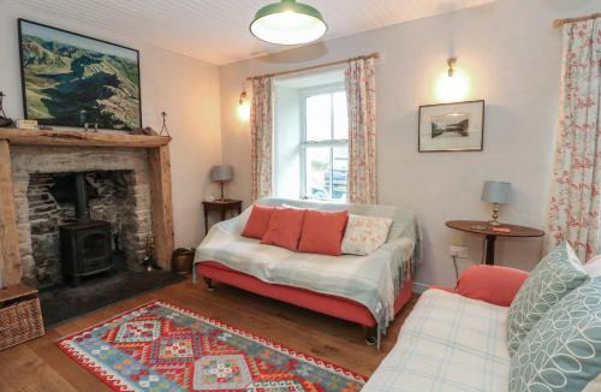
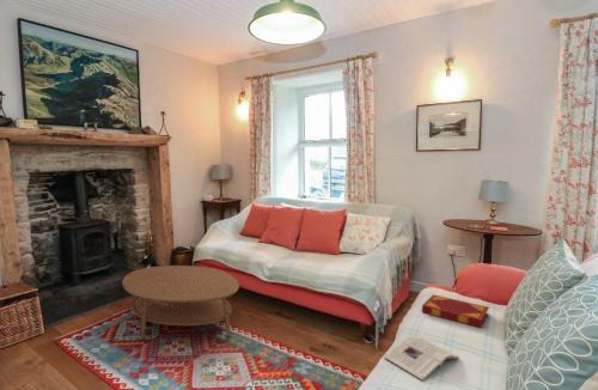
+ hardback book [421,293,490,329]
+ magazine [383,335,460,382]
+ coffee table [121,264,240,341]
